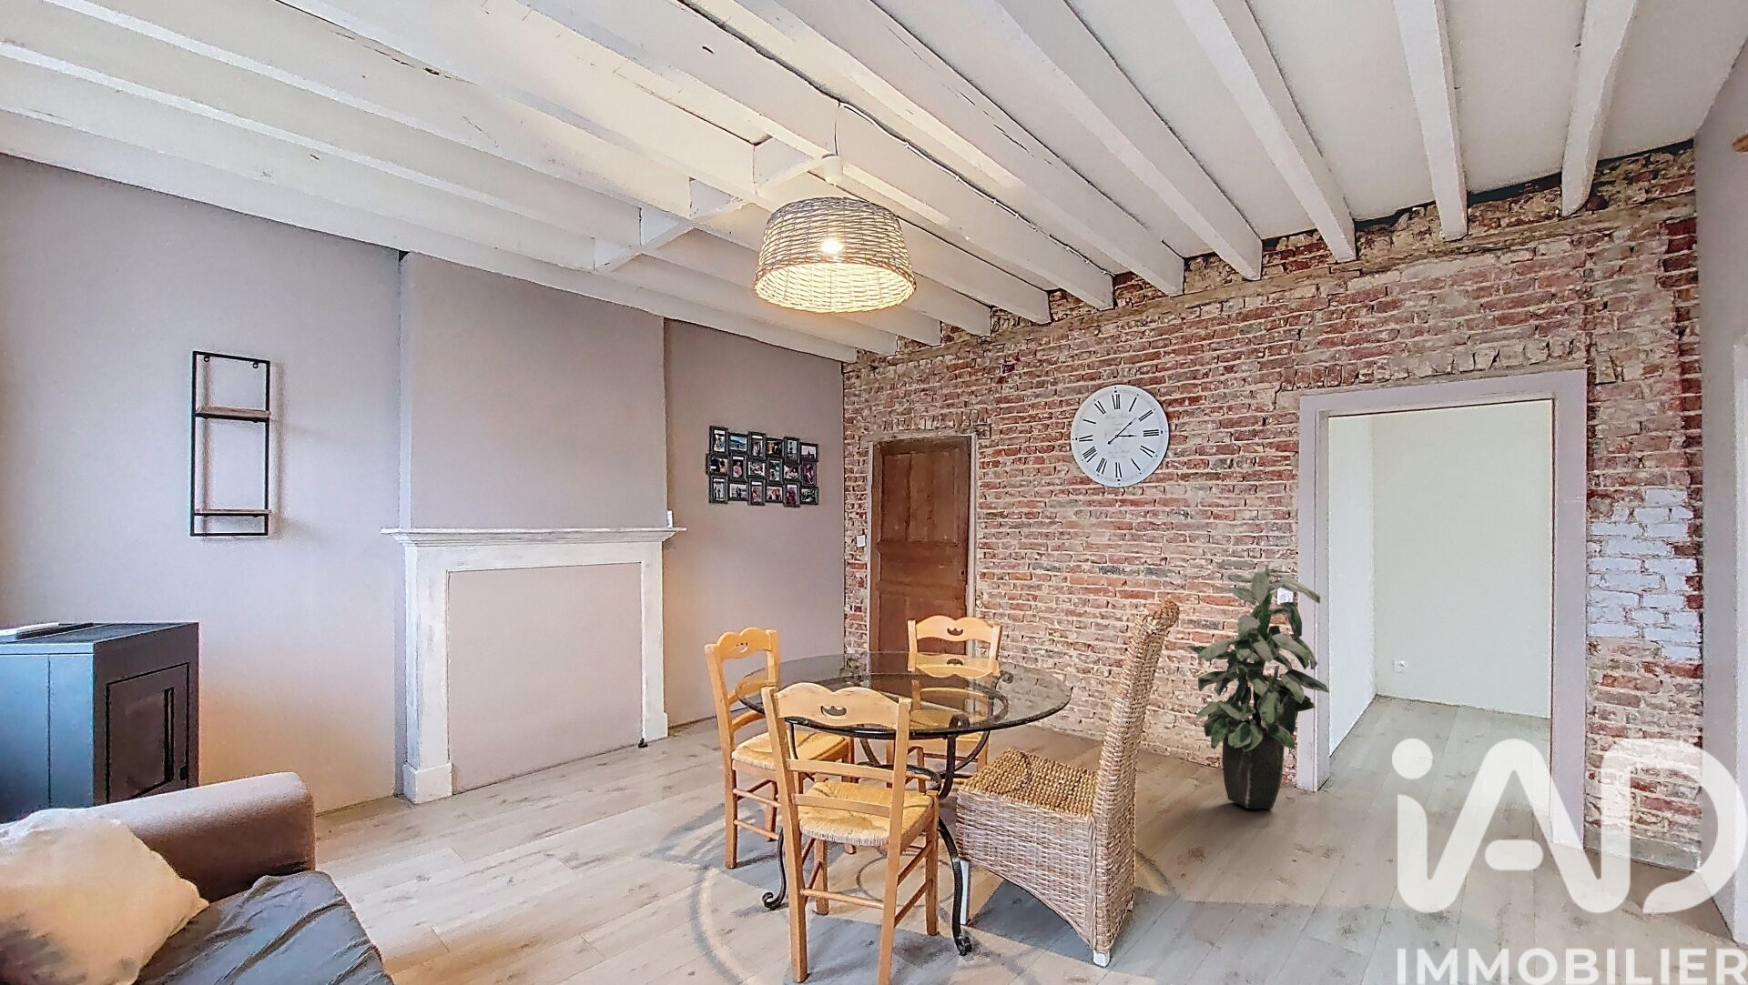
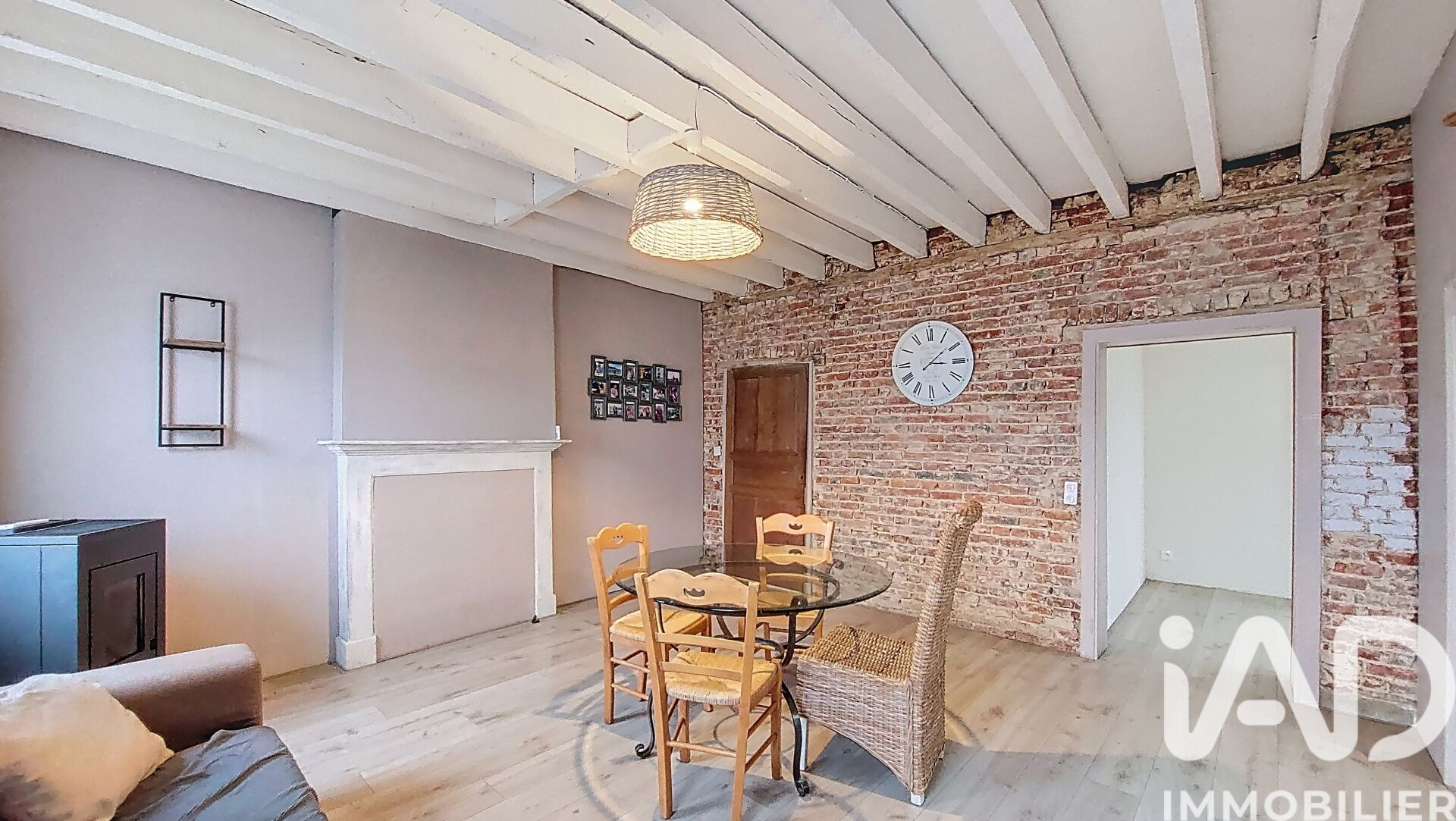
- indoor plant [1186,559,1330,810]
